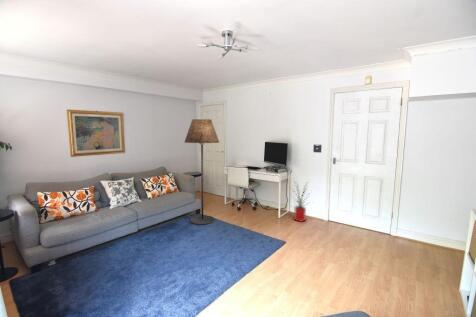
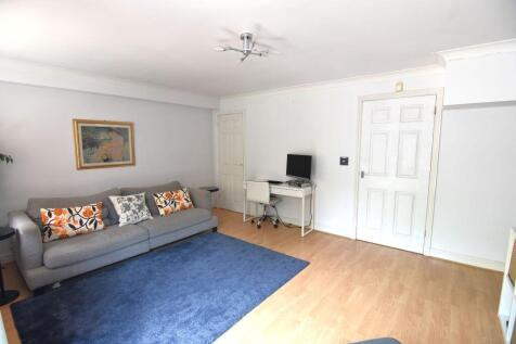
- house plant [283,178,318,223]
- floor lamp [184,118,220,226]
